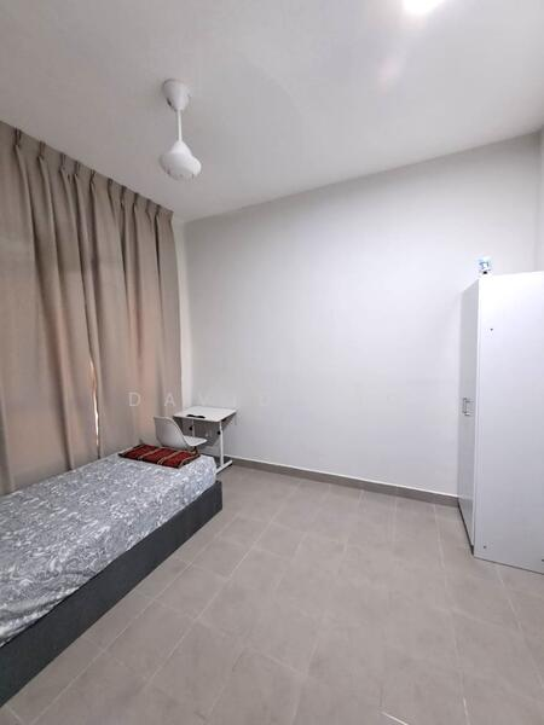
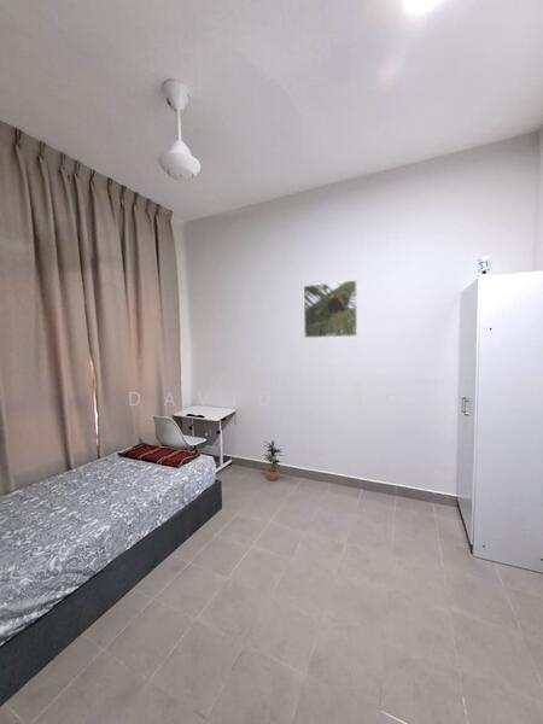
+ potted plant [261,439,285,481]
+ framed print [303,279,358,339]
